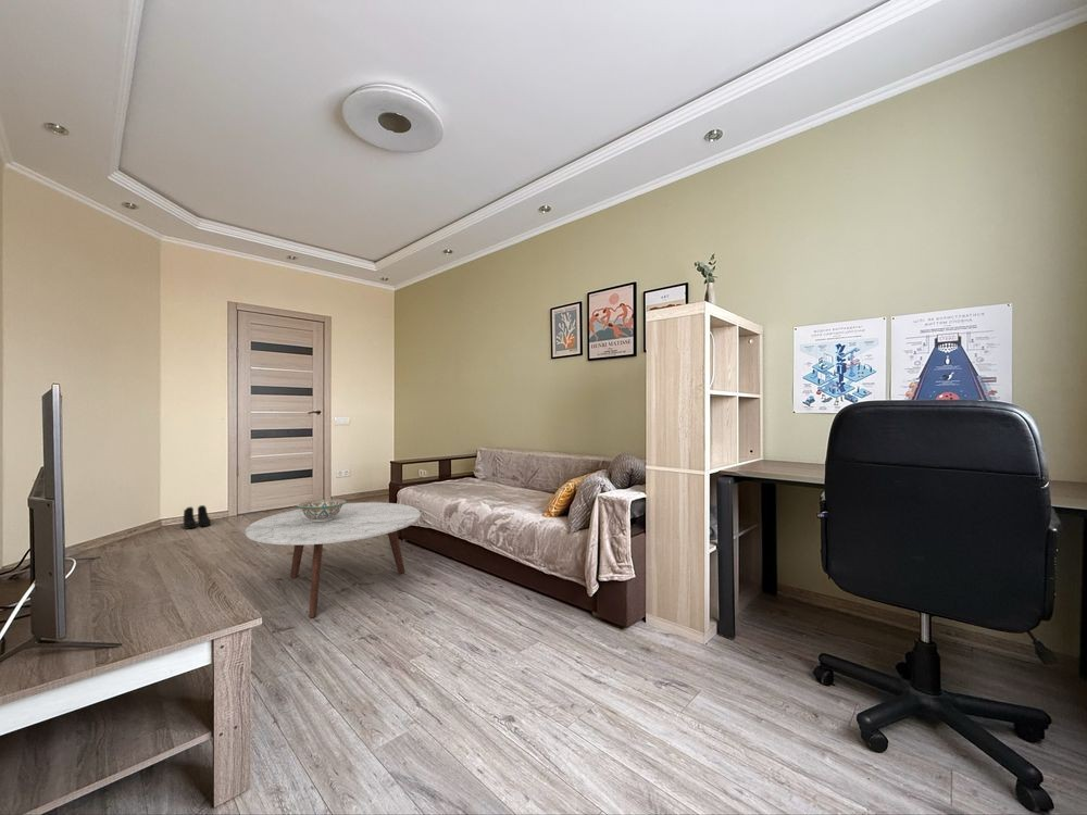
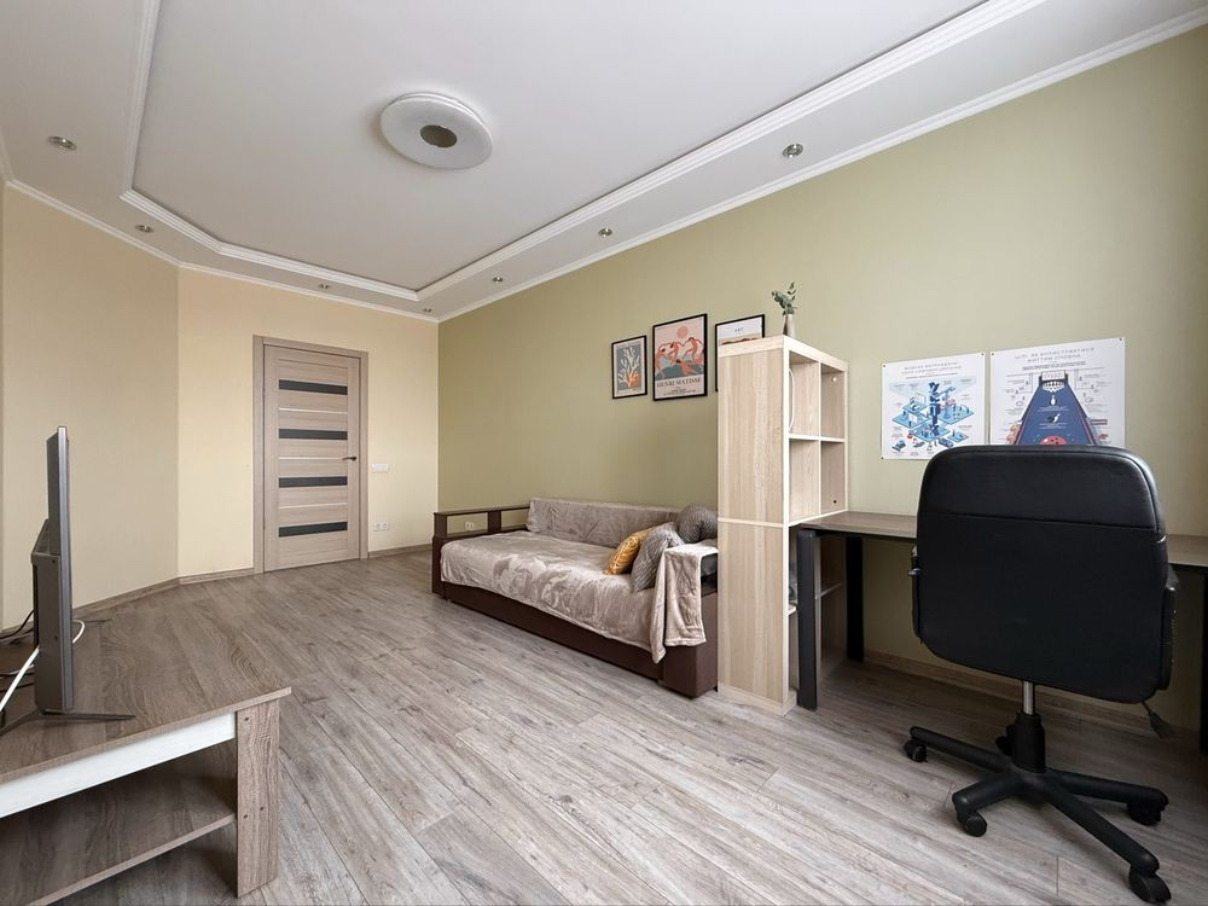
- boots [183,504,212,530]
- coffee table [245,501,422,619]
- decorative bowl [296,499,348,522]
